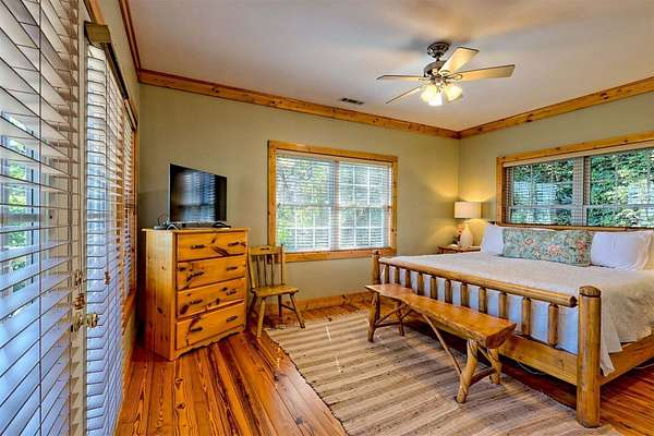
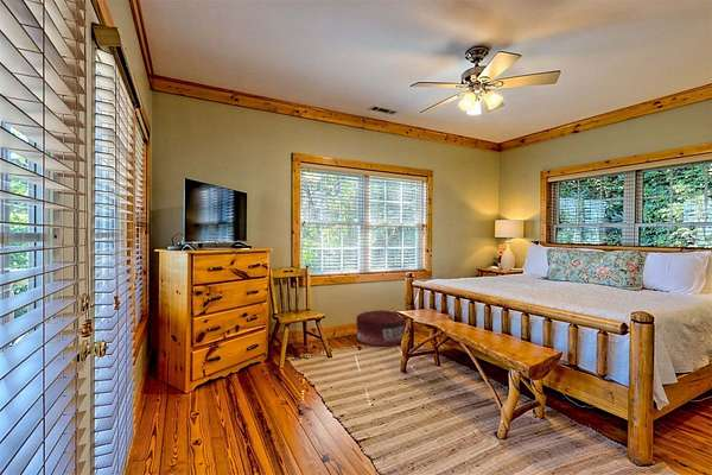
+ pouf [355,309,405,348]
